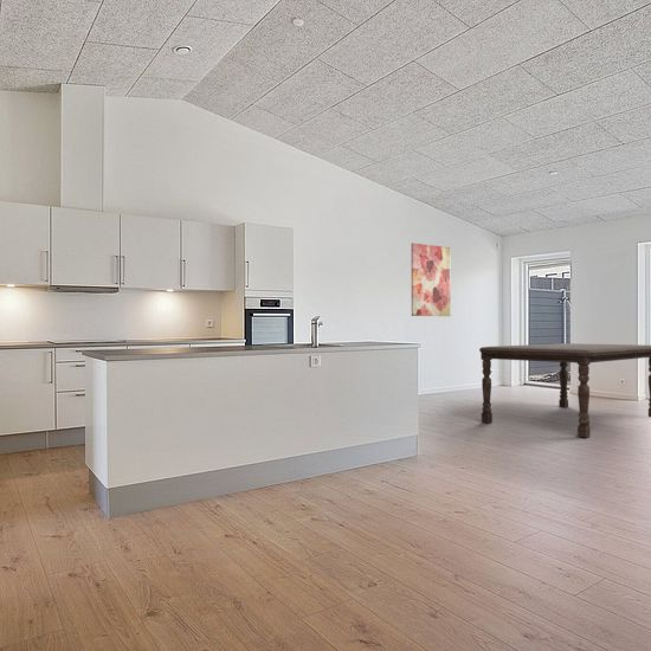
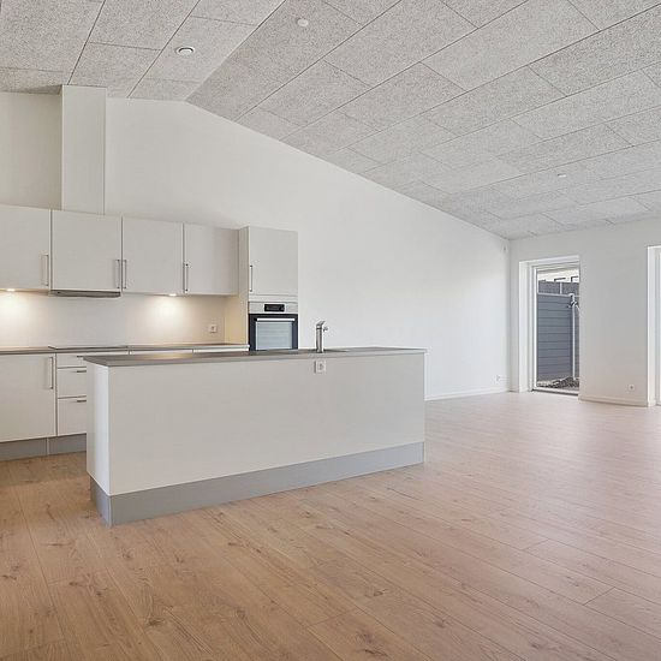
- dining table [478,342,651,438]
- wall art [411,241,451,317]
